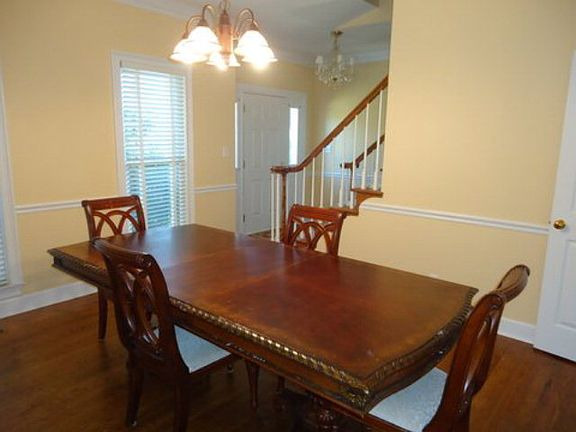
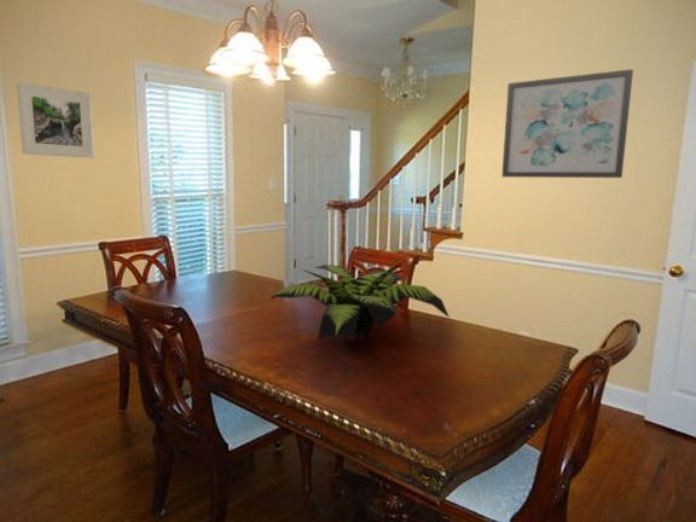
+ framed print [16,81,95,160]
+ wall art [500,68,634,179]
+ plant [269,261,451,343]
